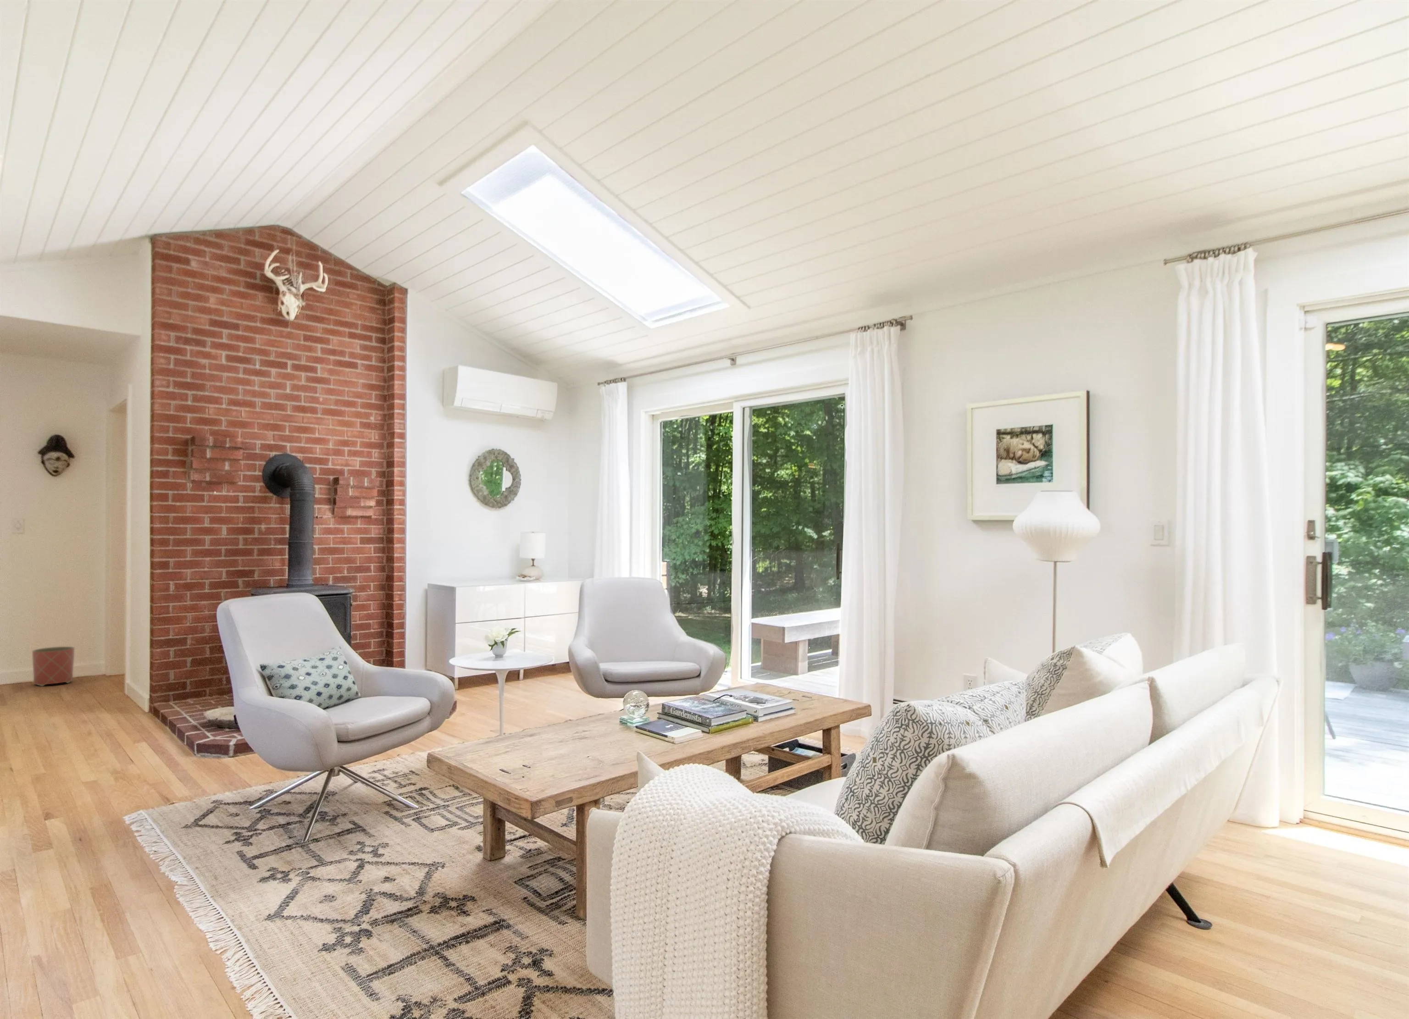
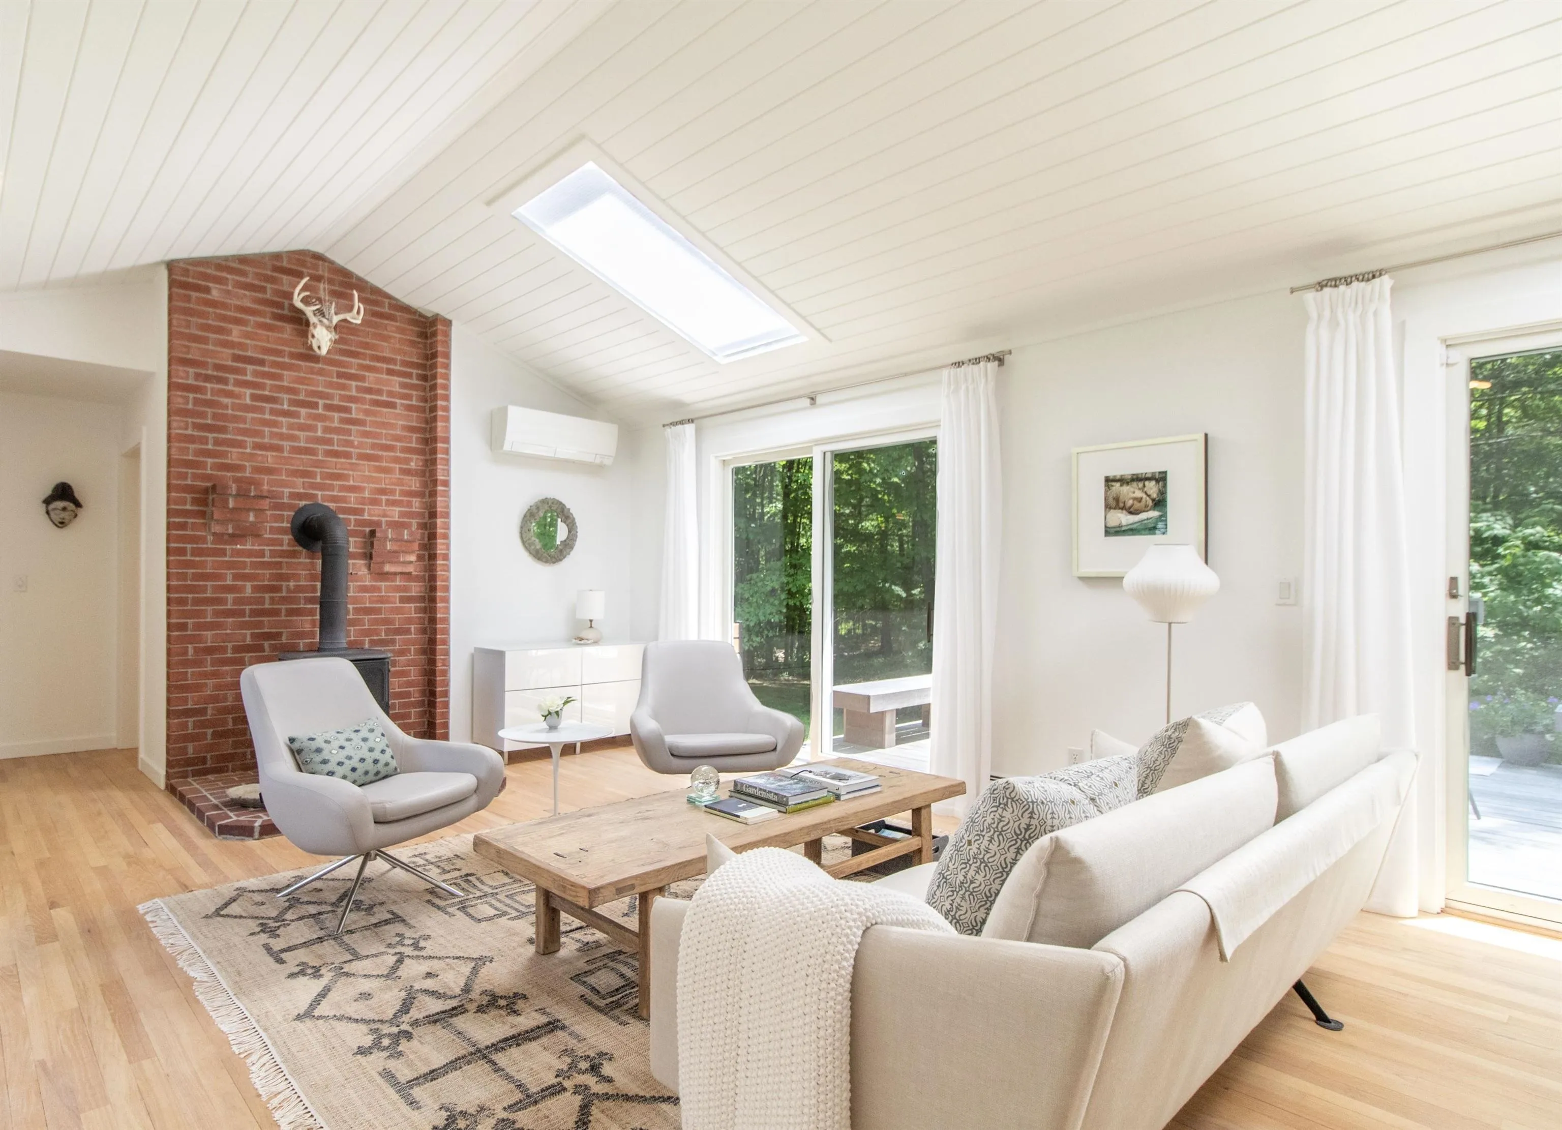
- planter [32,646,75,687]
